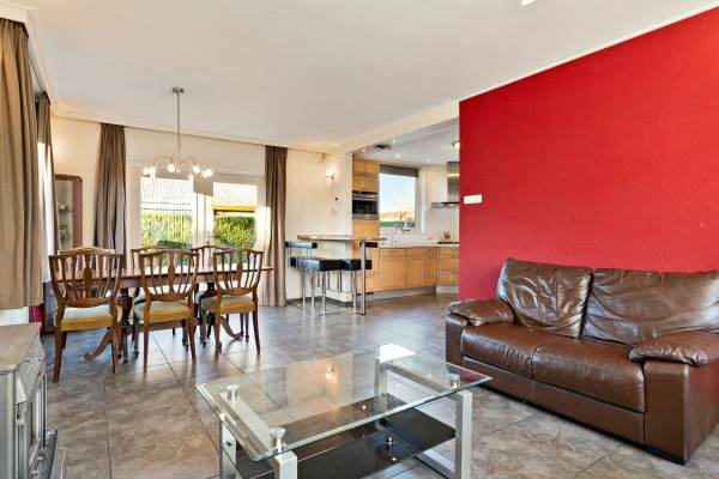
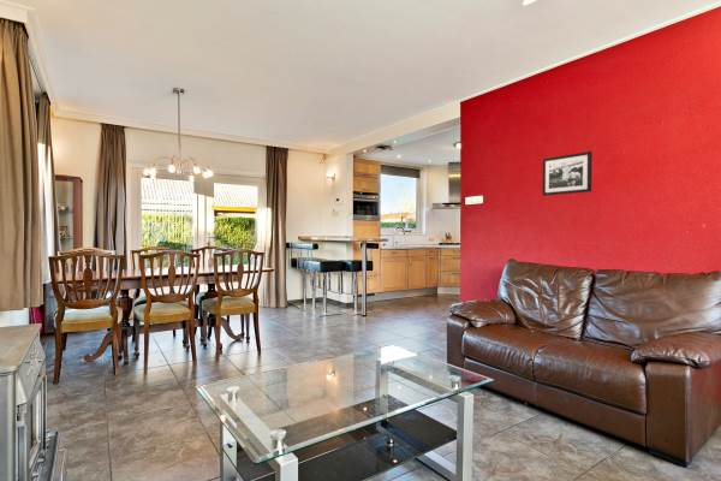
+ picture frame [541,150,592,197]
